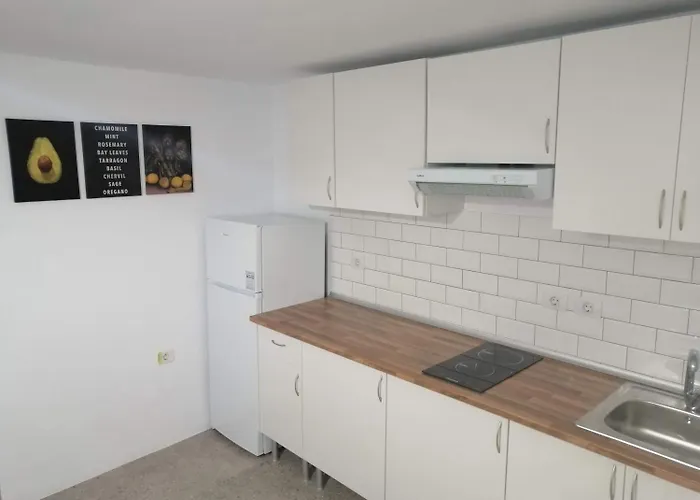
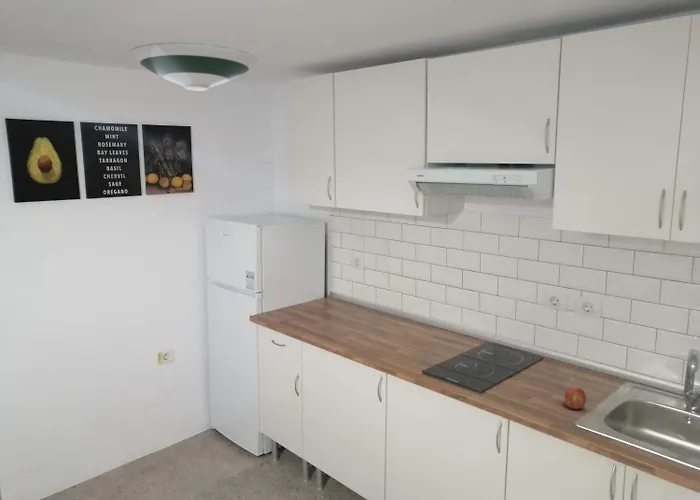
+ fruit [564,387,587,410]
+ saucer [128,41,259,91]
